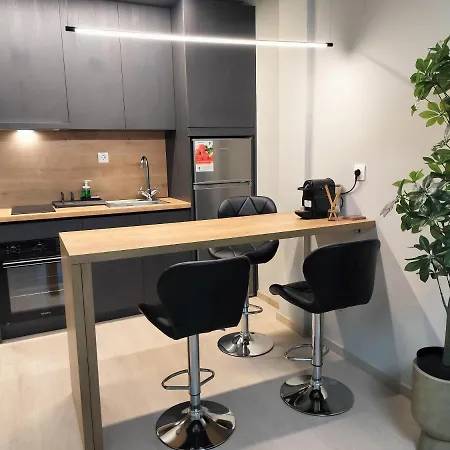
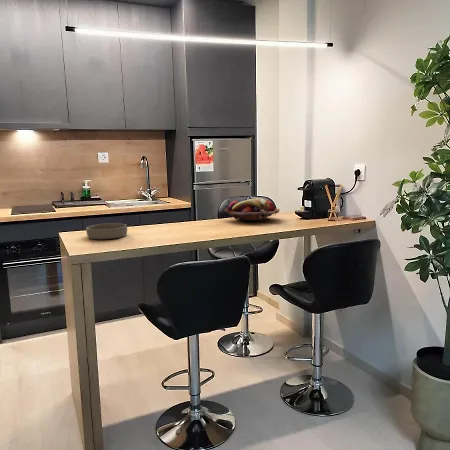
+ bowl [85,222,128,240]
+ fruit basket [224,197,280,222]
